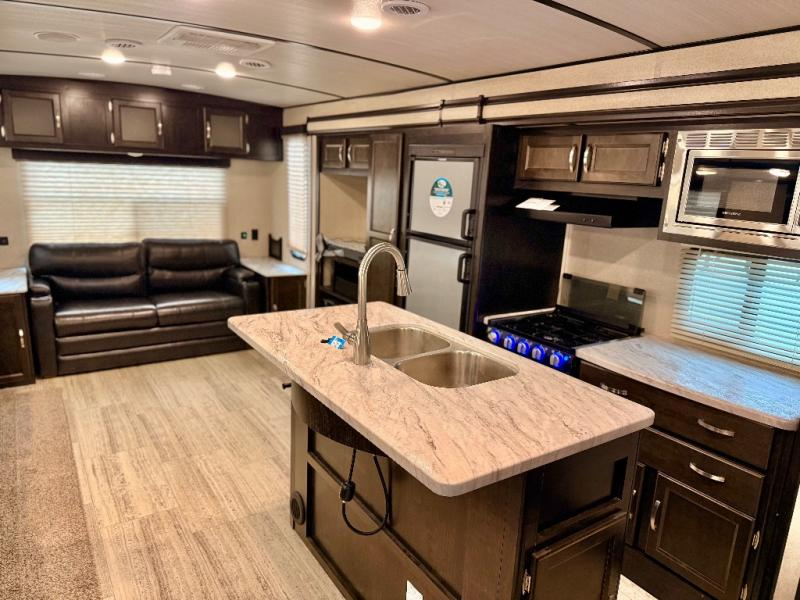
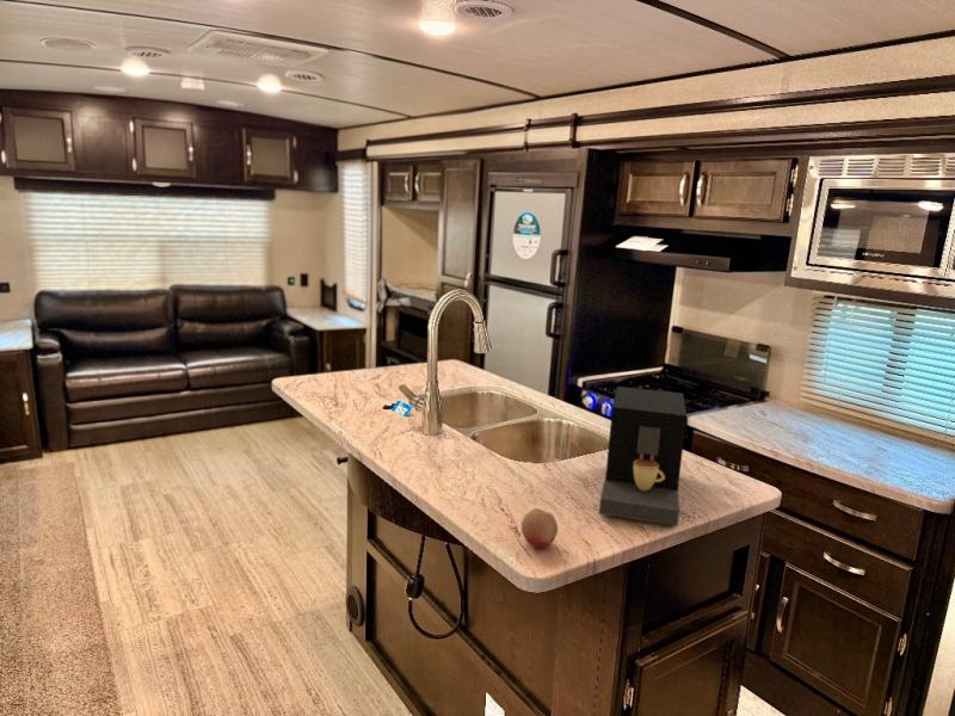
+ fruit [520,507,559,549]
+ coffee maker [598,385,688,527]
